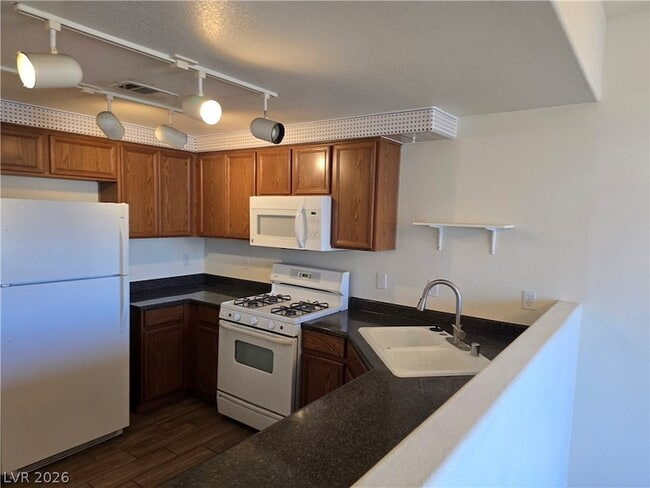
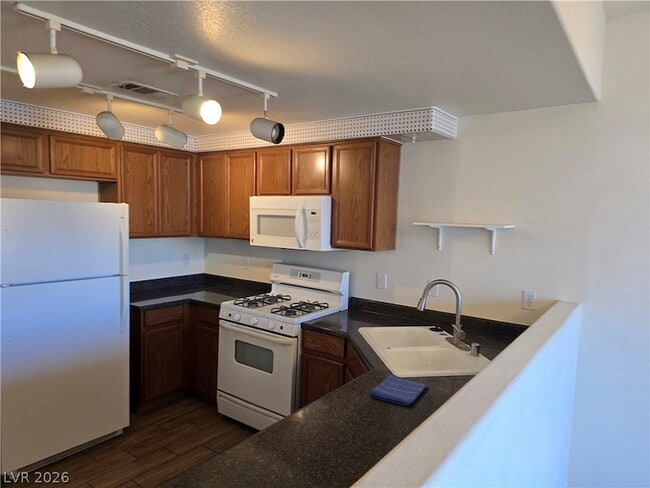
+ dish towel [368,373,428,407]
